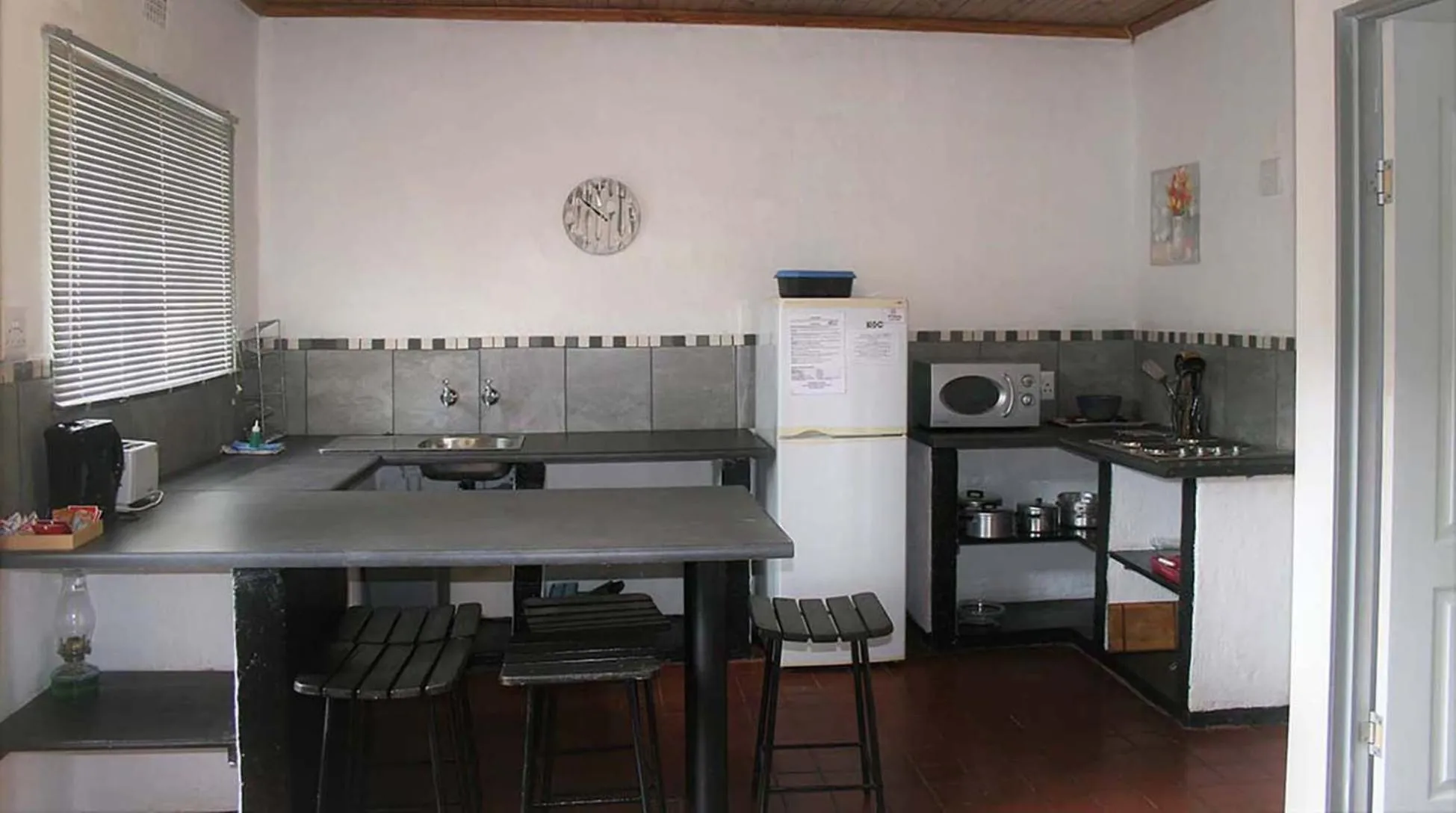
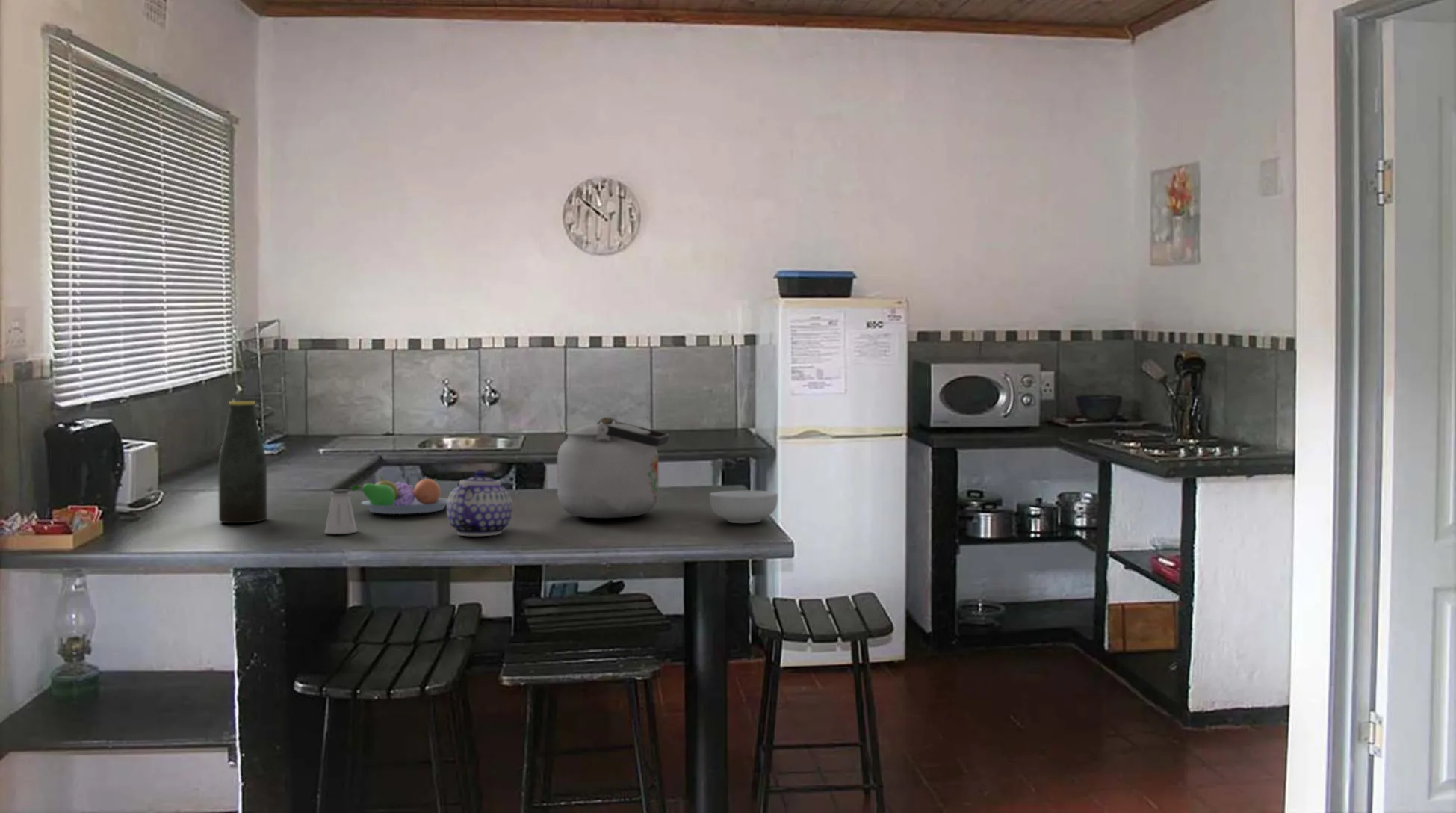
+ saltshaker [324,489,358,534]
+ teapot [446,469,513,537]
+ bottle [217,401,268,524]
+ cereal bowl [709,490,778,524]
+ kettle [557,415,670,519]
+ fruit bowl [351,474,448,515]
